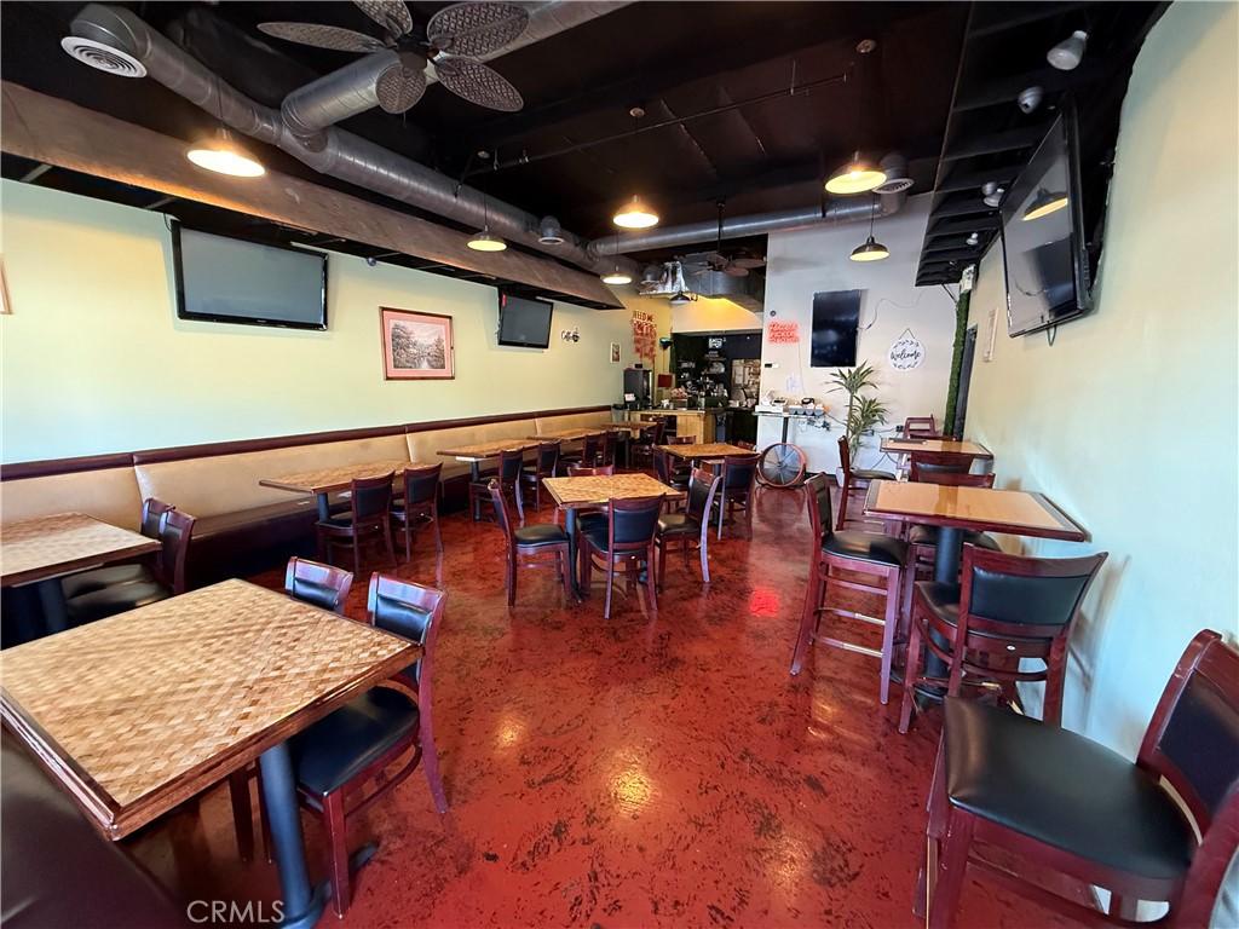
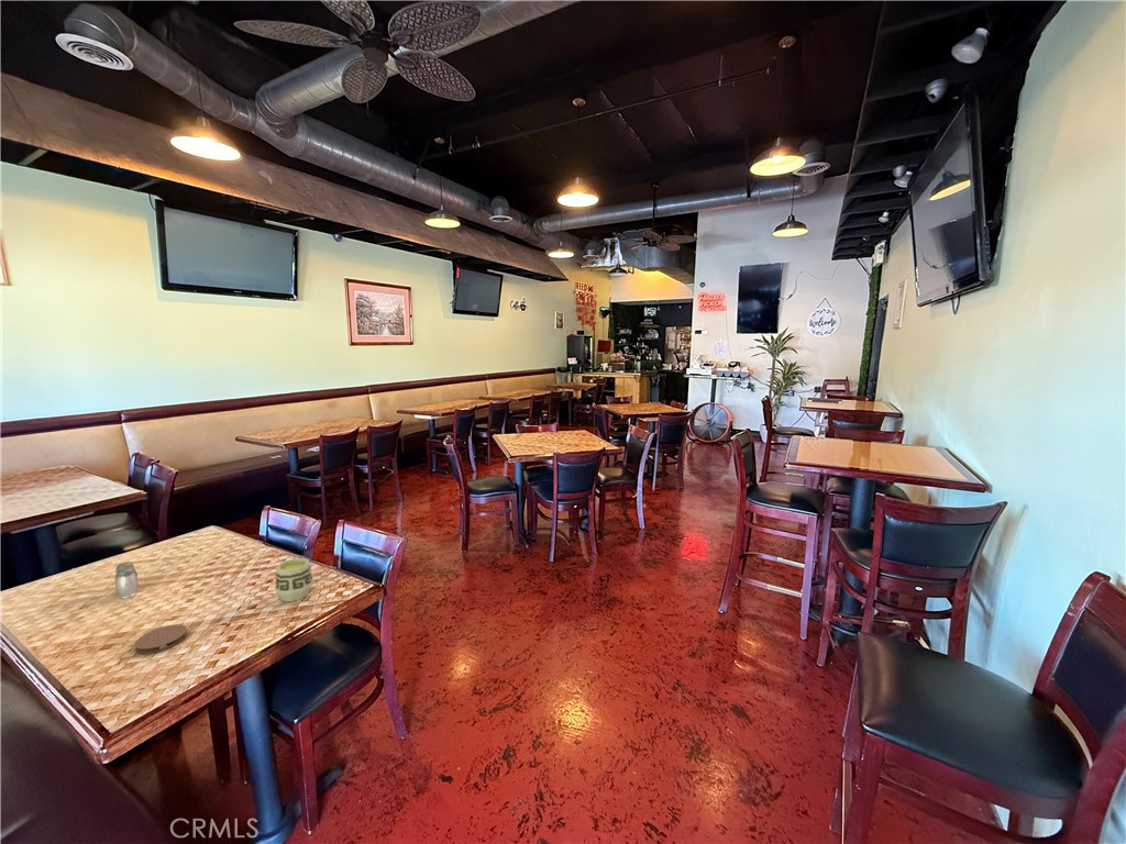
+ salt and pepper shaker [114,560,140,599]
+ cup [274,557,314,602]
+ coaster [134,624,188,655]
